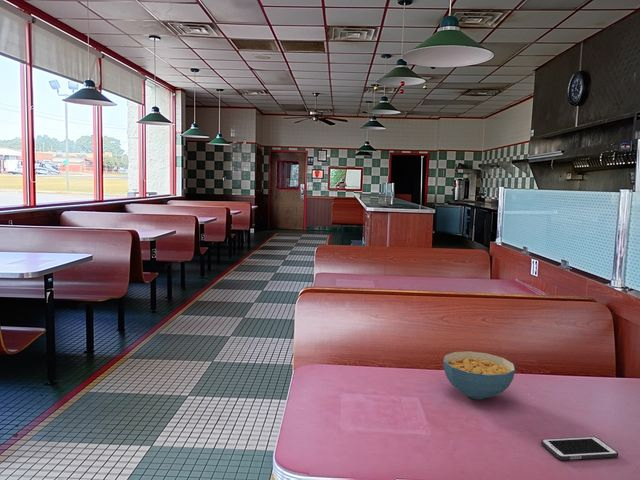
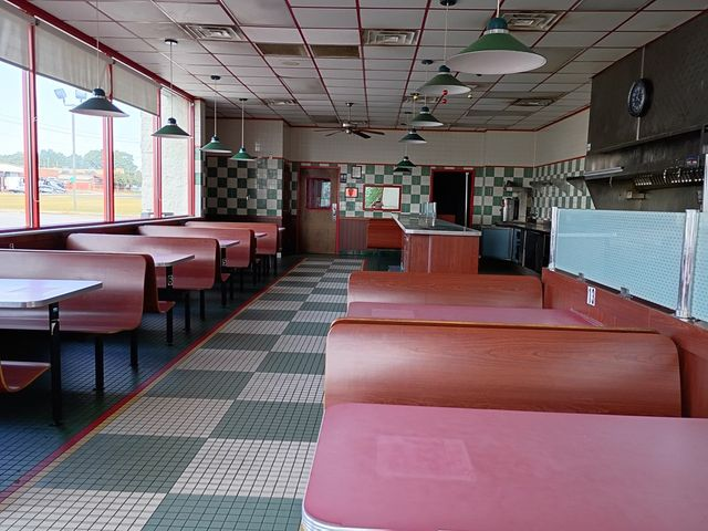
- cereal bowl [442,350,516,400]
- cell phone [540,436,619,461]
